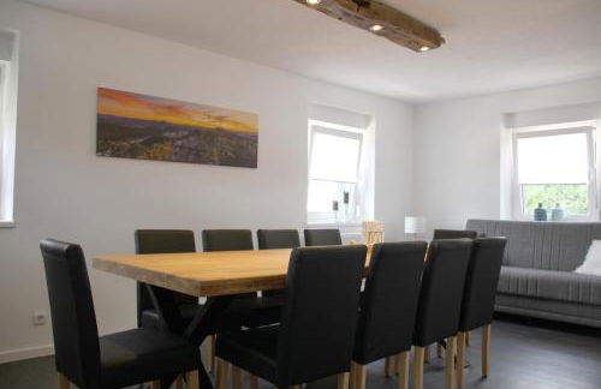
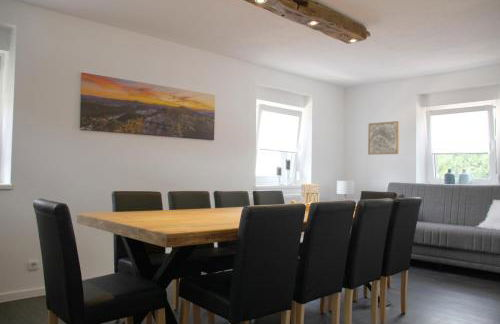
+ wall art [367,120,400,156]
